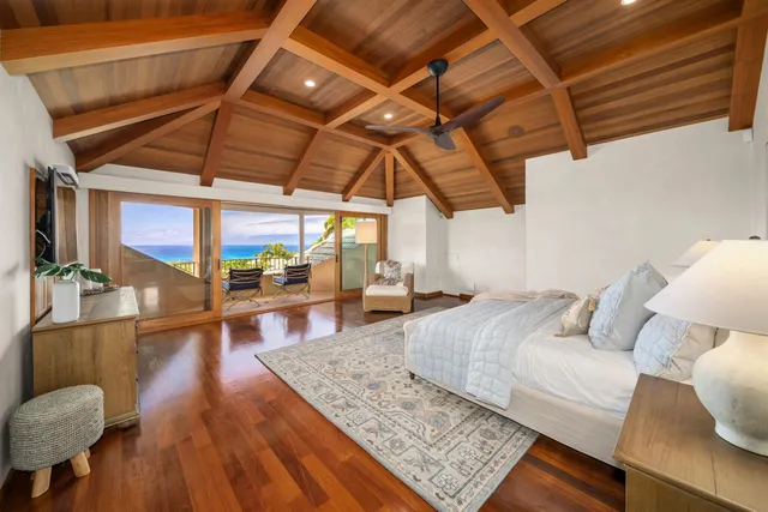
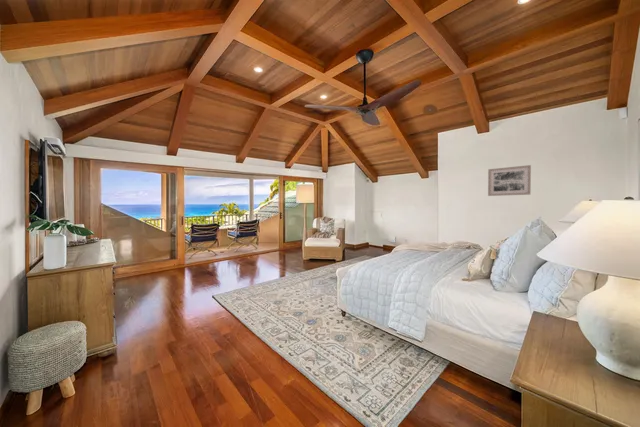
+ wall art [487,164,532,197]
